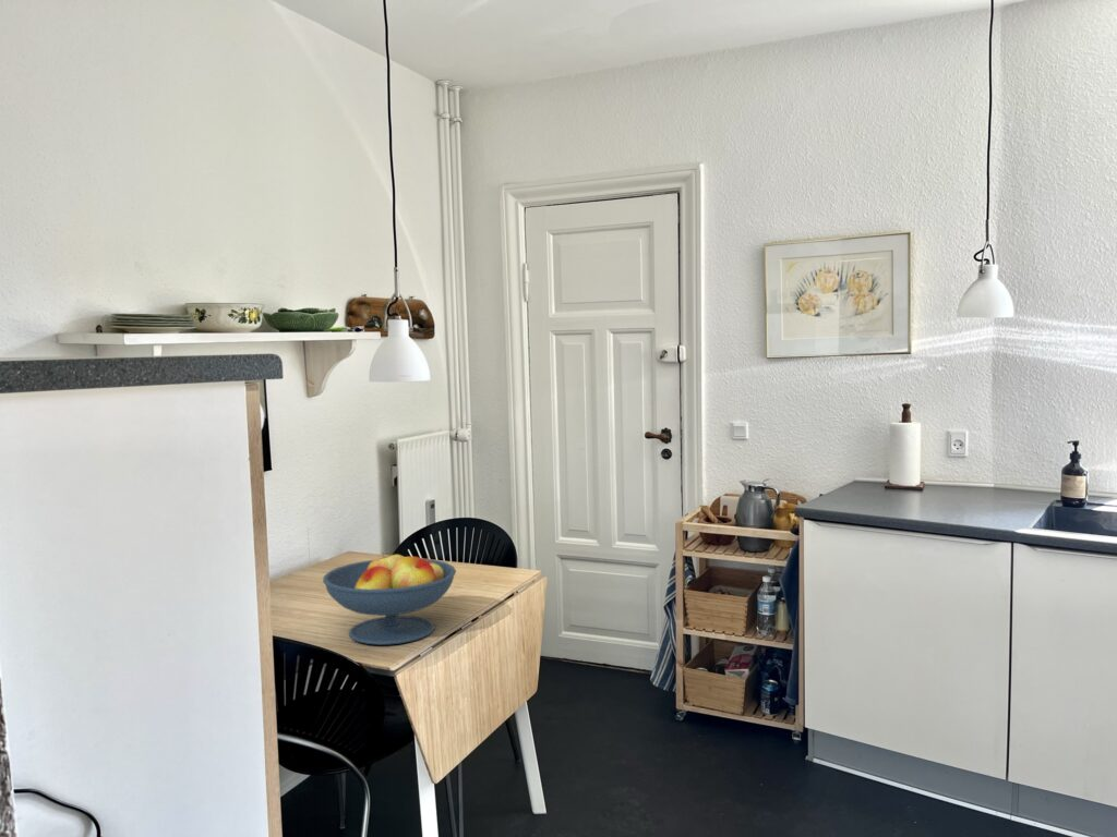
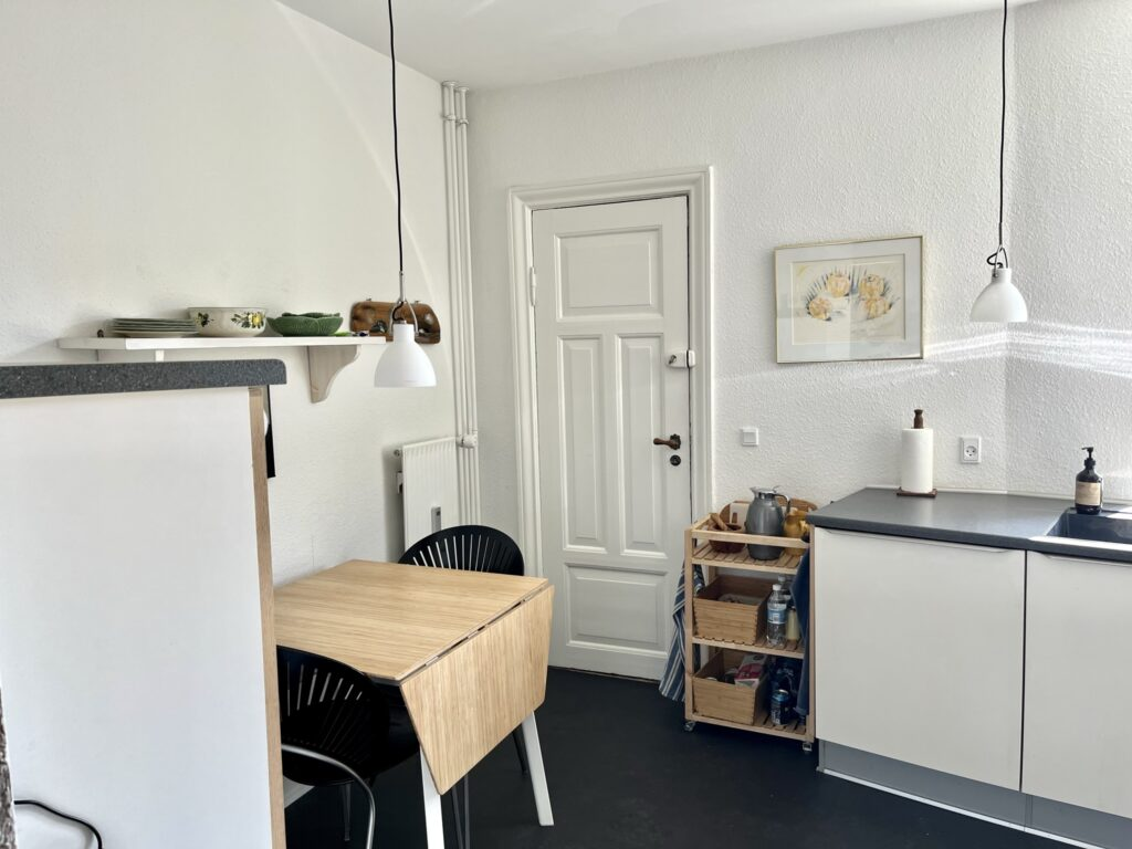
- fruit bowl [322,550,457,646]
